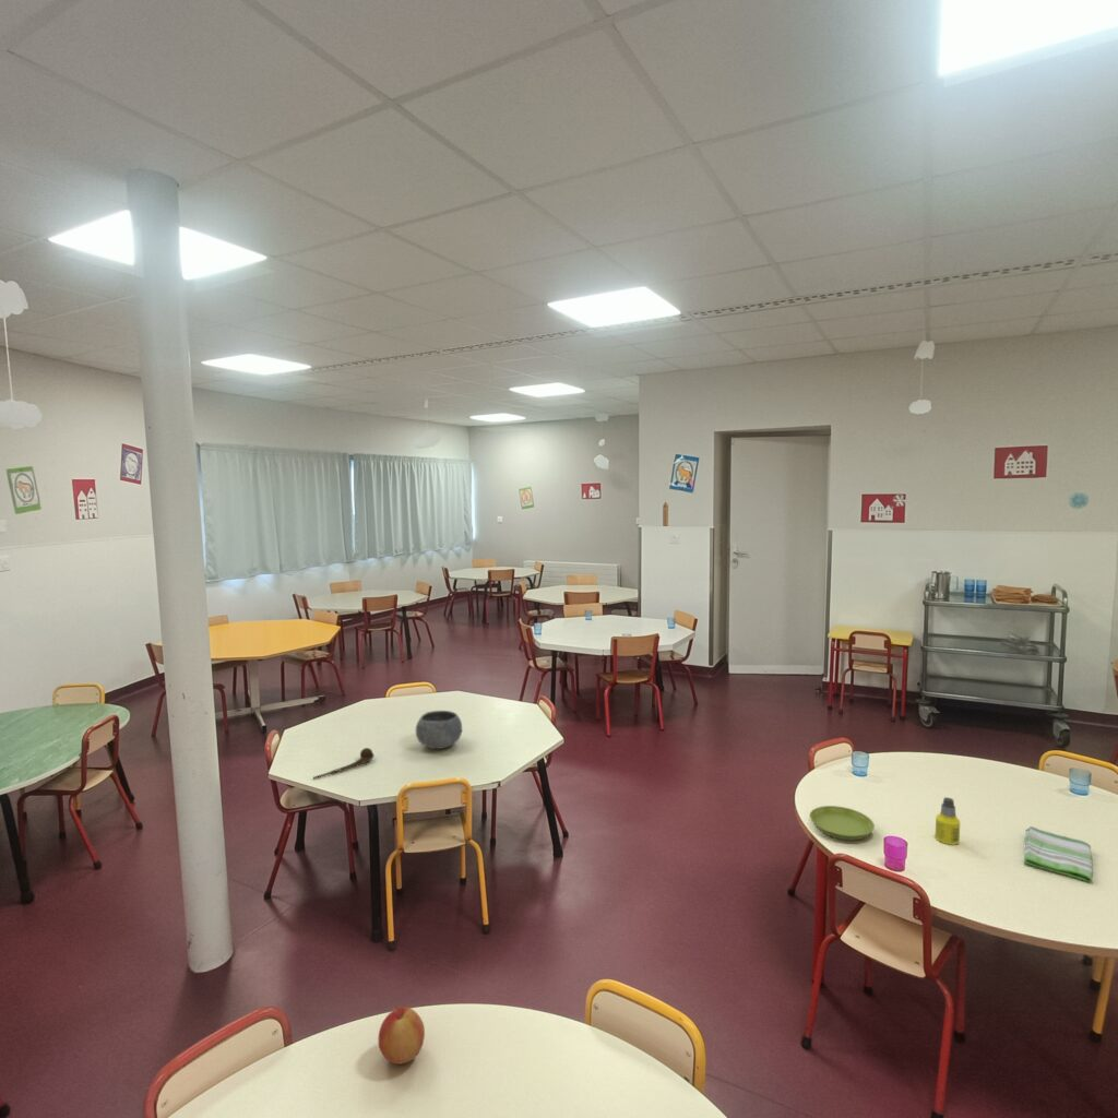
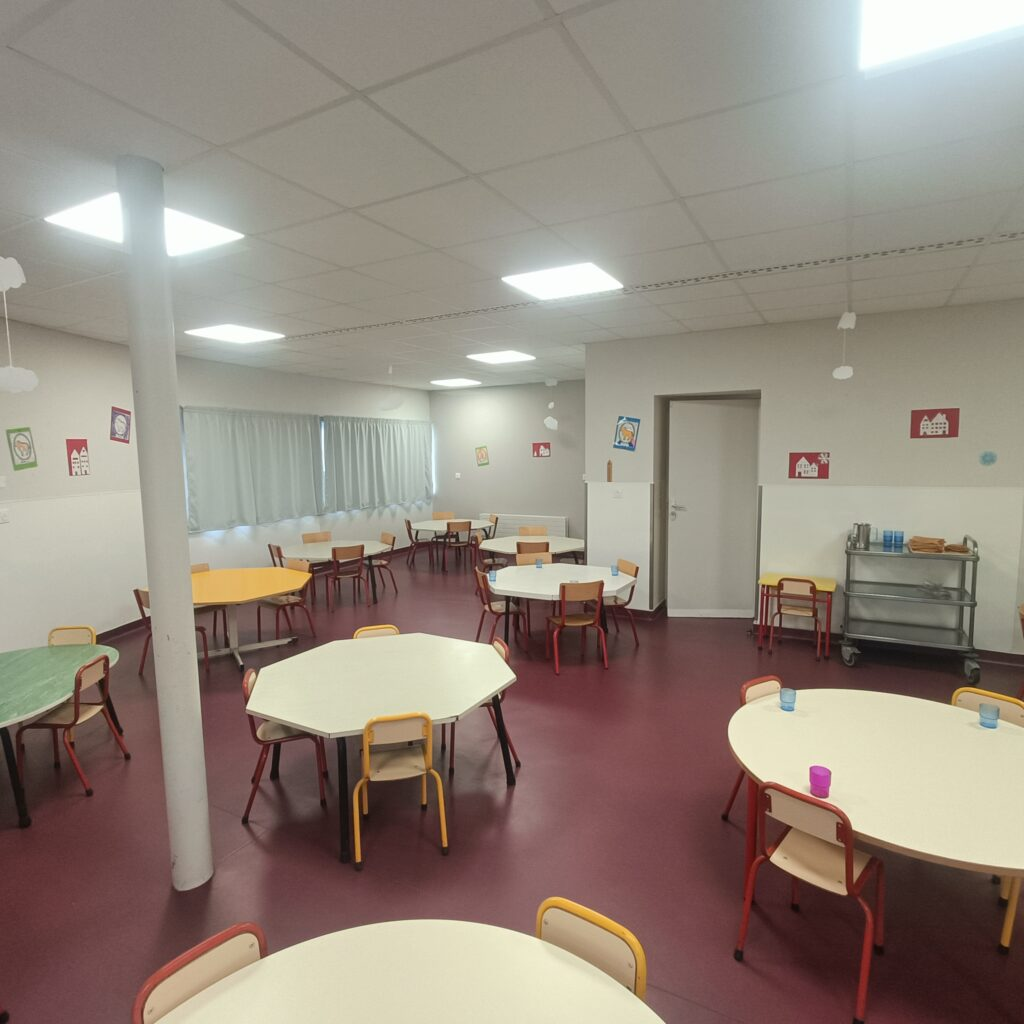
- spoon [312,747,376,781]
- saucer [809,805,876,842]
- dish towel [1023,825,1094,883]
- bottle [935,796,961,846]
- apple [378,1006,426,1066]
- bowl [415,710,463,750]
